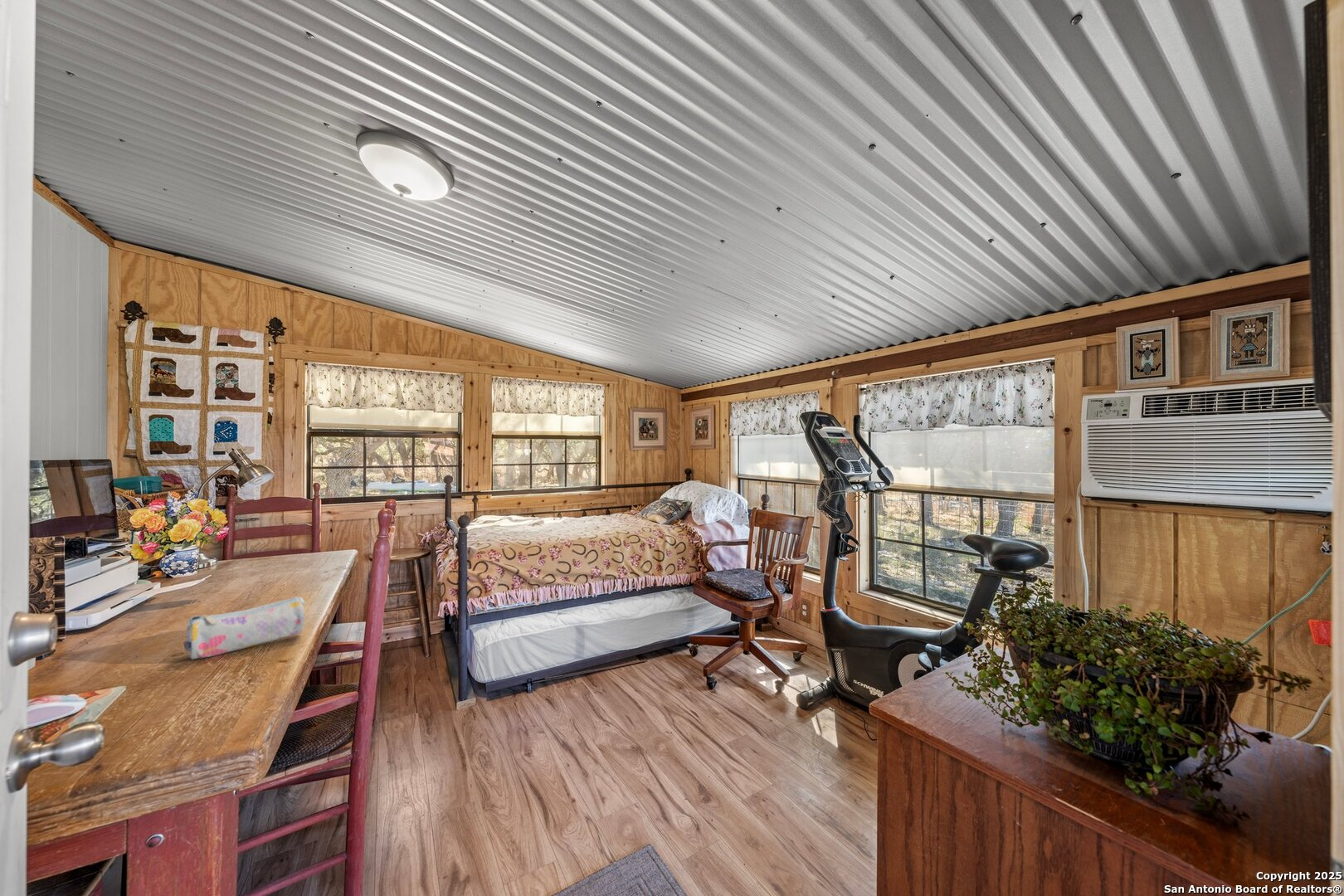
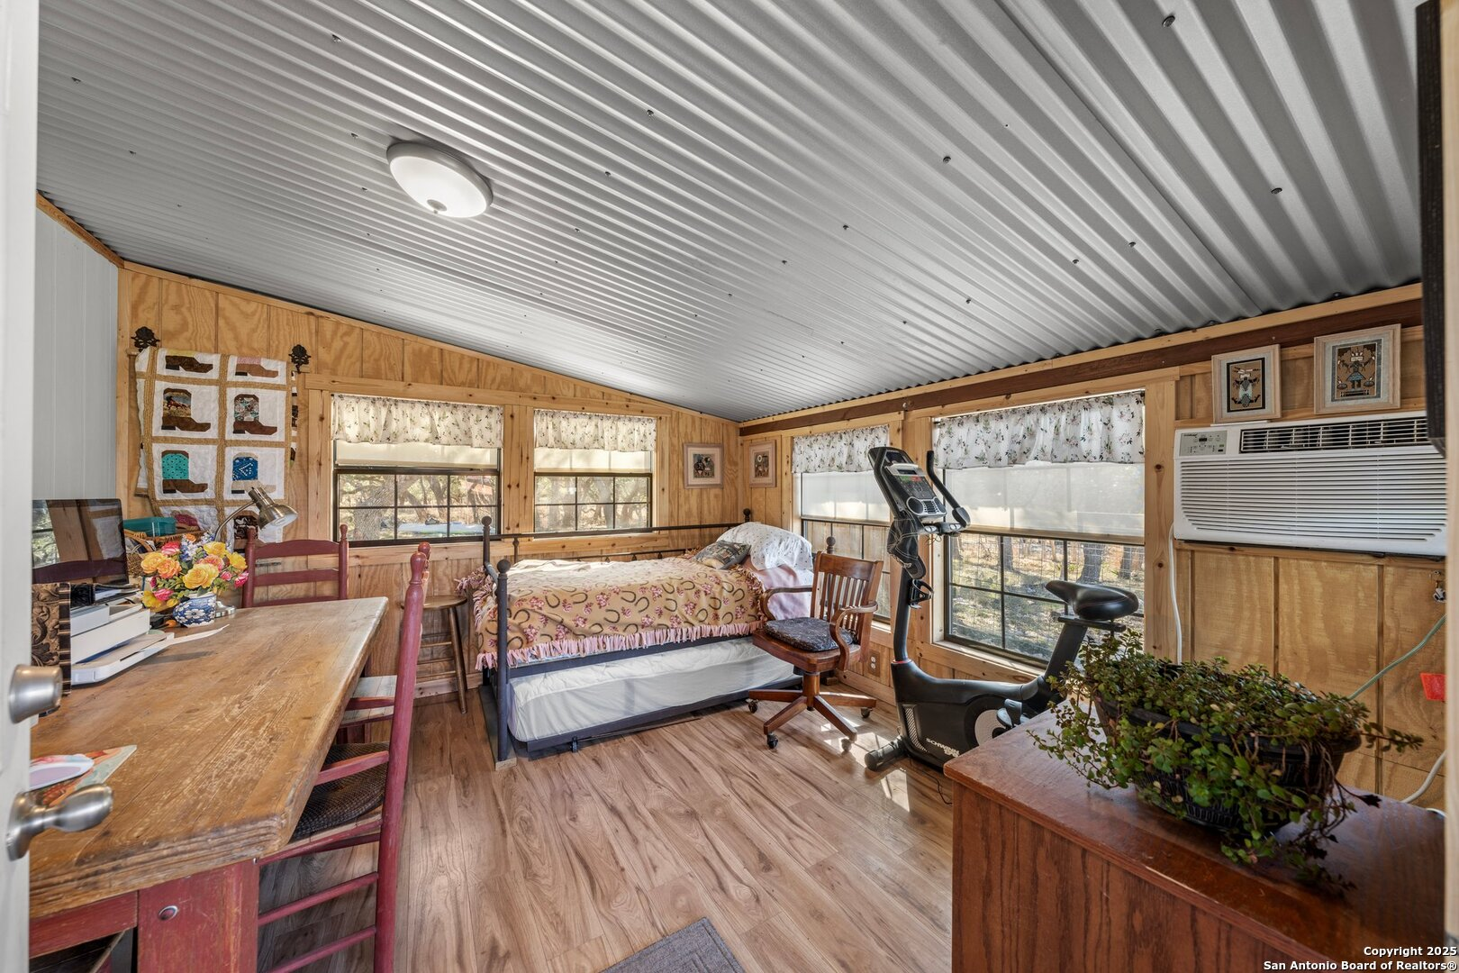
- pencil case [183,596,307,660]
